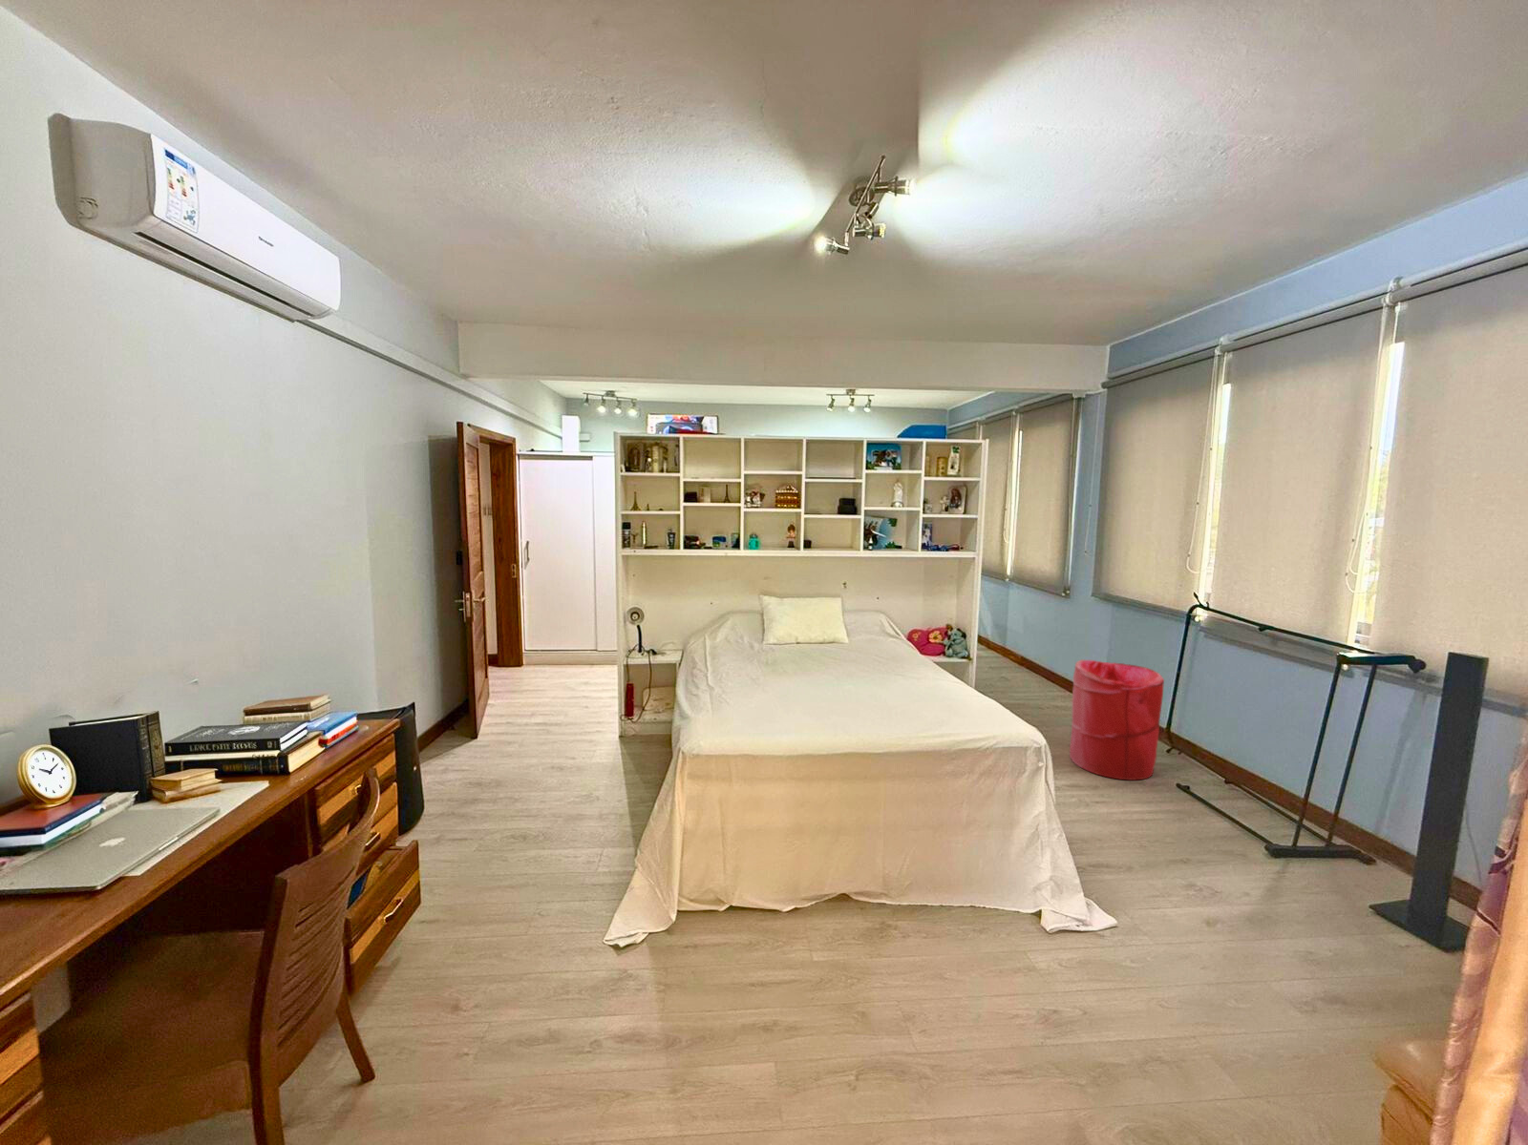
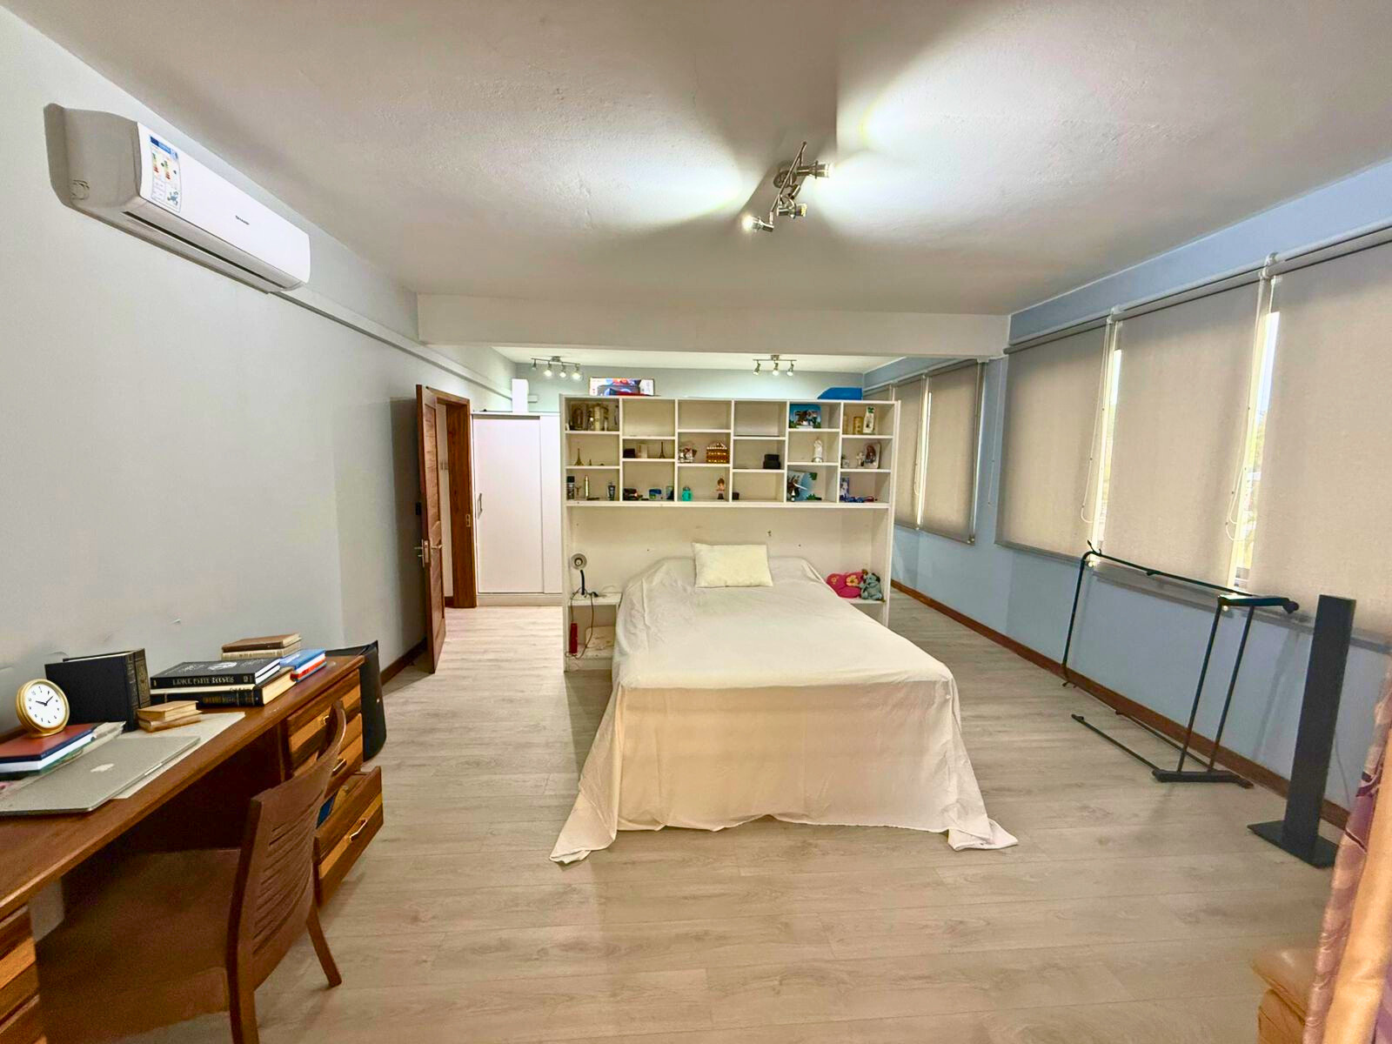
- laundry hamper [1068,658,1165,782]
